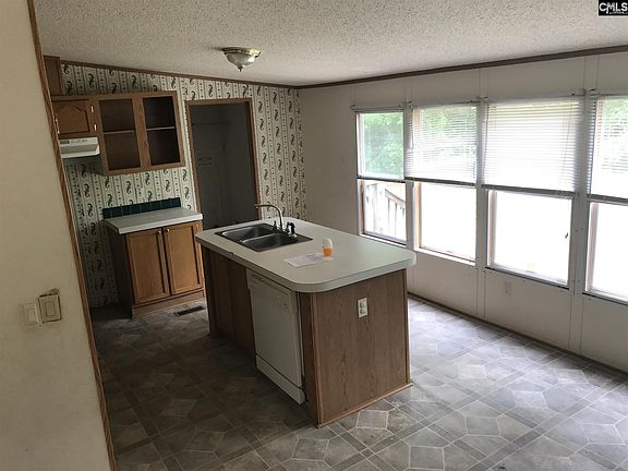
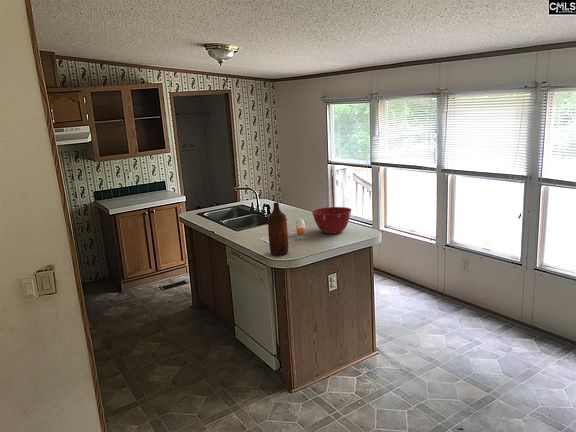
+ bottle [267,201,289,257]
+ mixing bowl [311,206,352,235]
